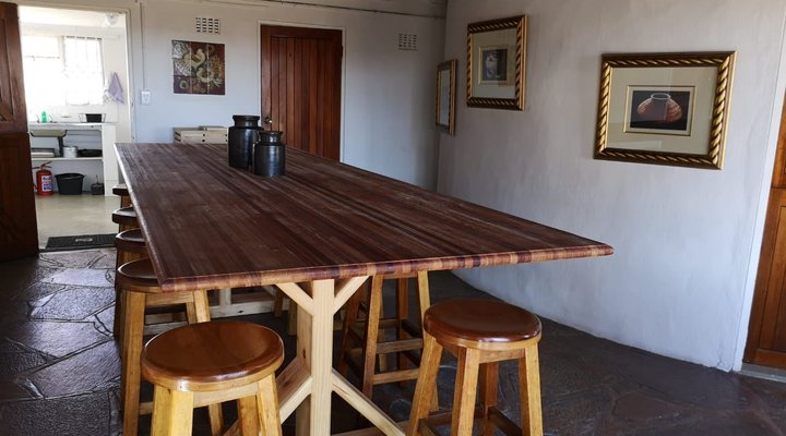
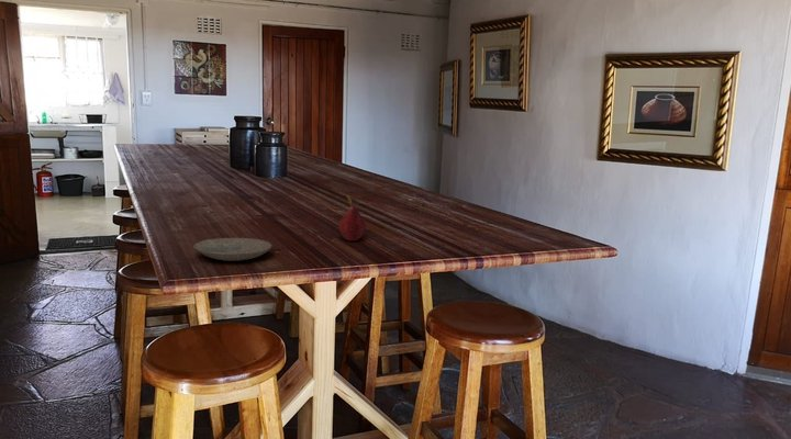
+ fruit [338,193,367,241]
+ plate [192,237,272,262]
